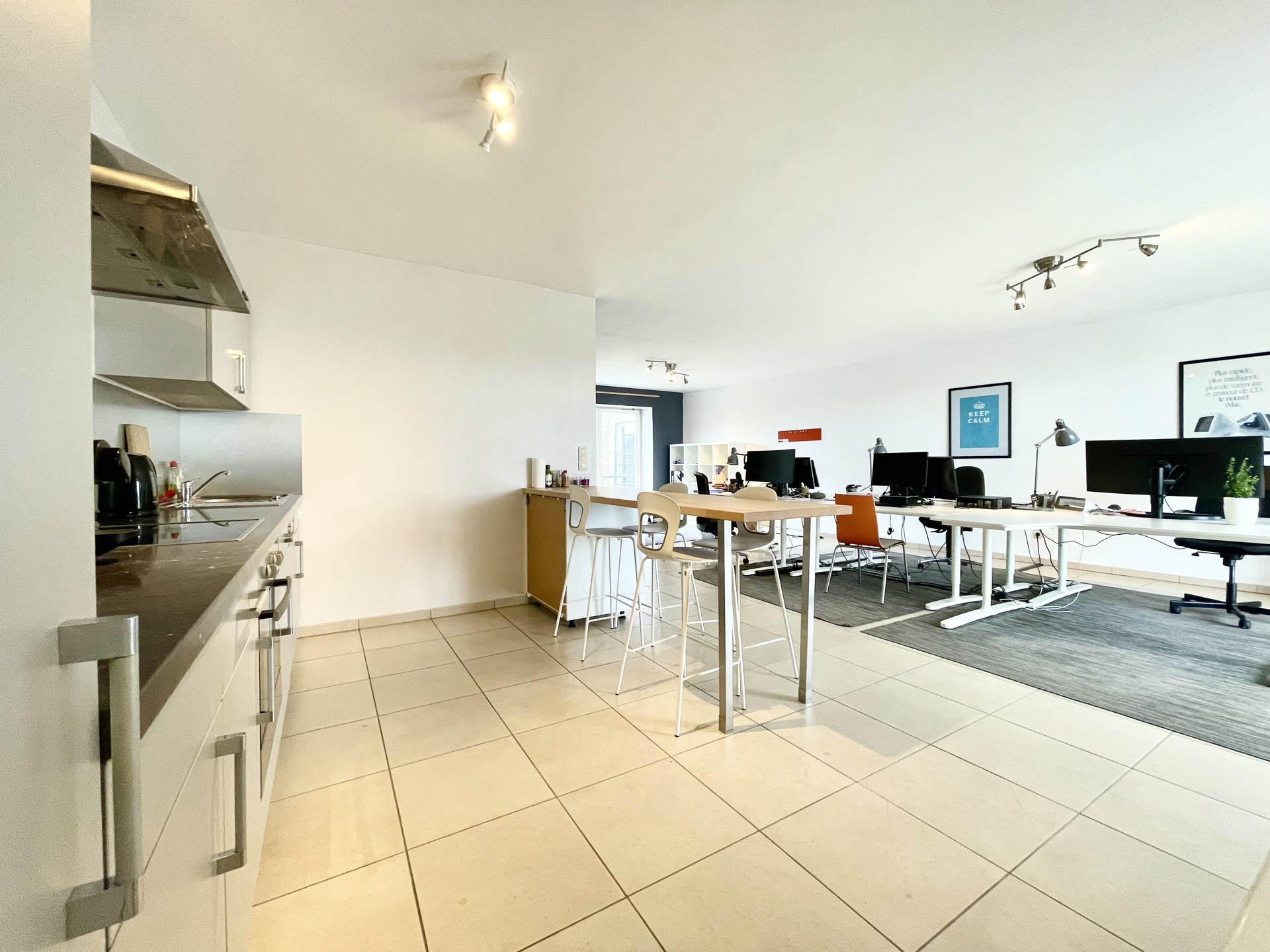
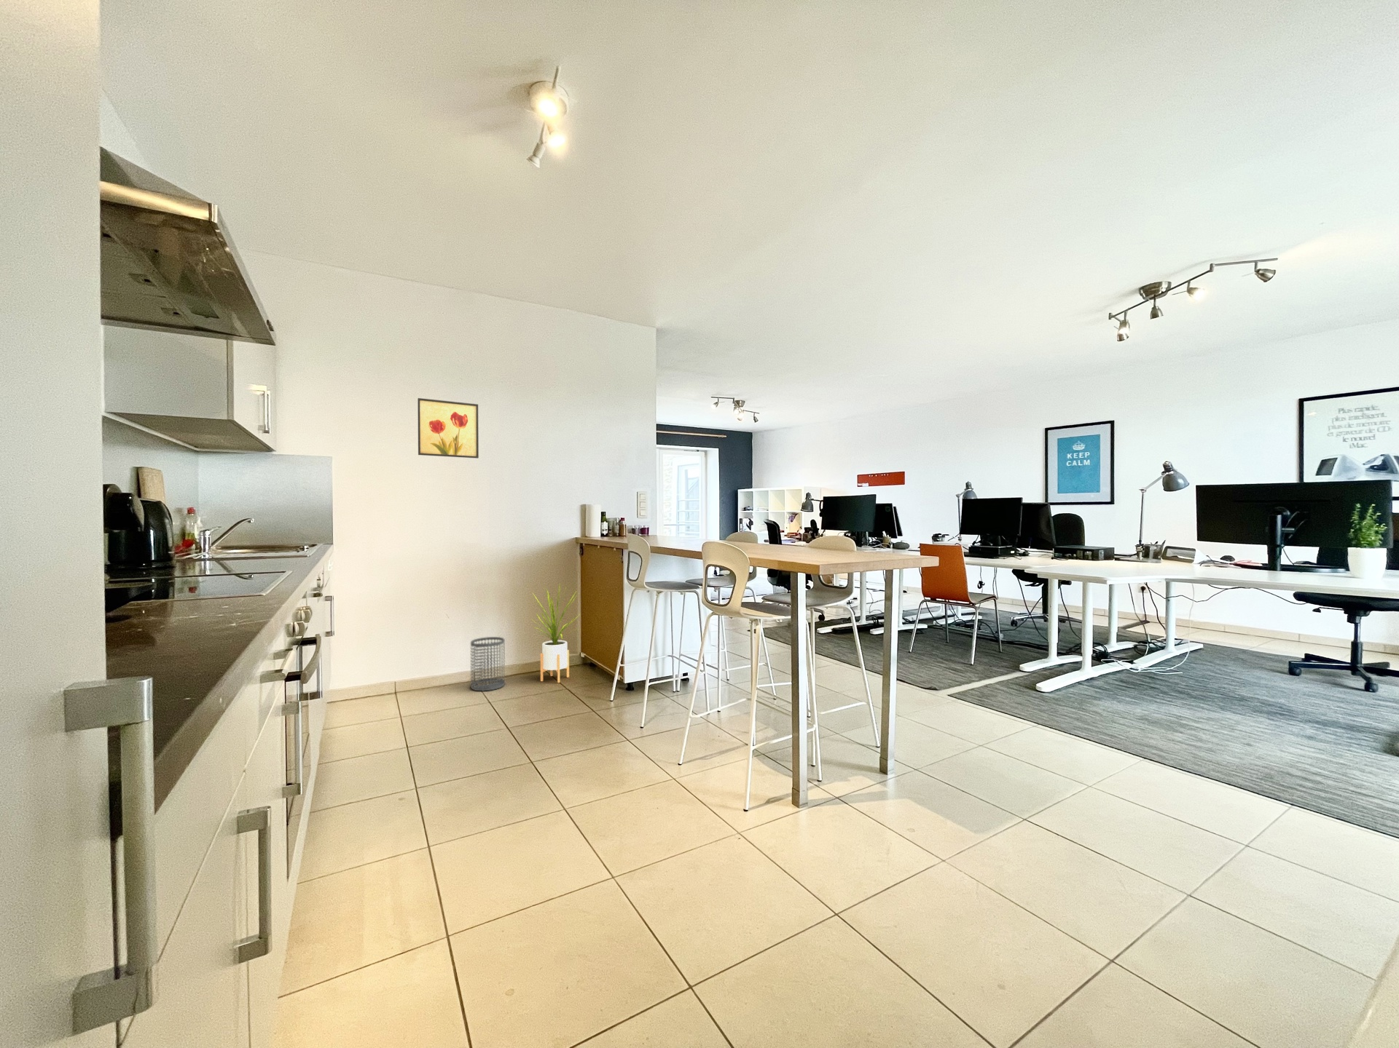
+ house plant [529,582,581,684]
+ wastebasket [470,636,506,691]
+ wall art [416,397,479,459]
